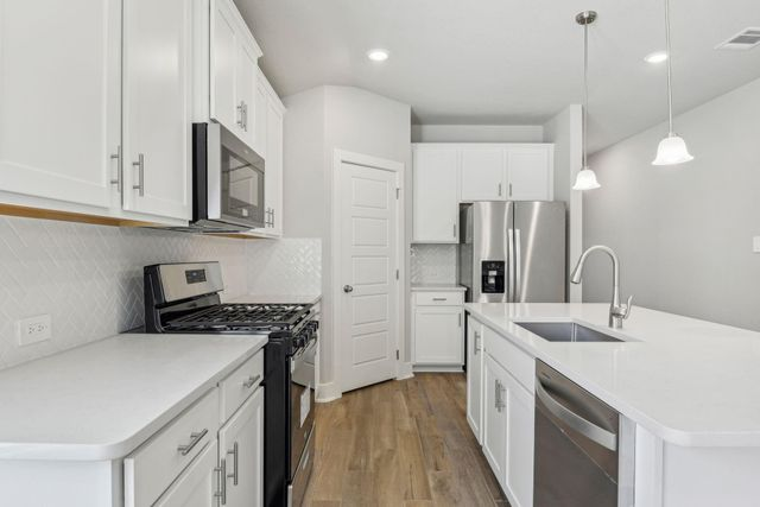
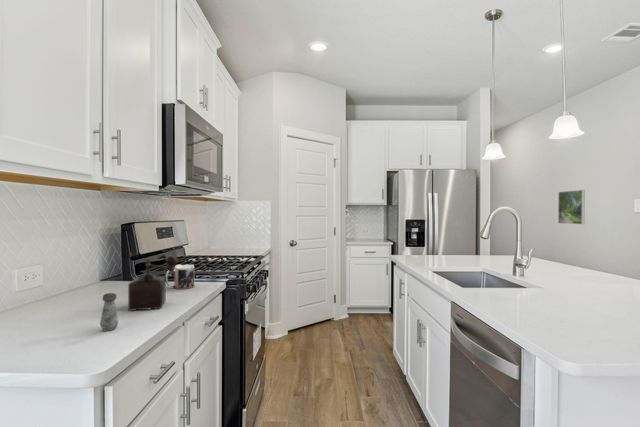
+ salt shaker [99,292,120,332]
+ mug [165,263,196,290]
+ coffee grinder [127,255,179,312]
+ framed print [557,189,586,225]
